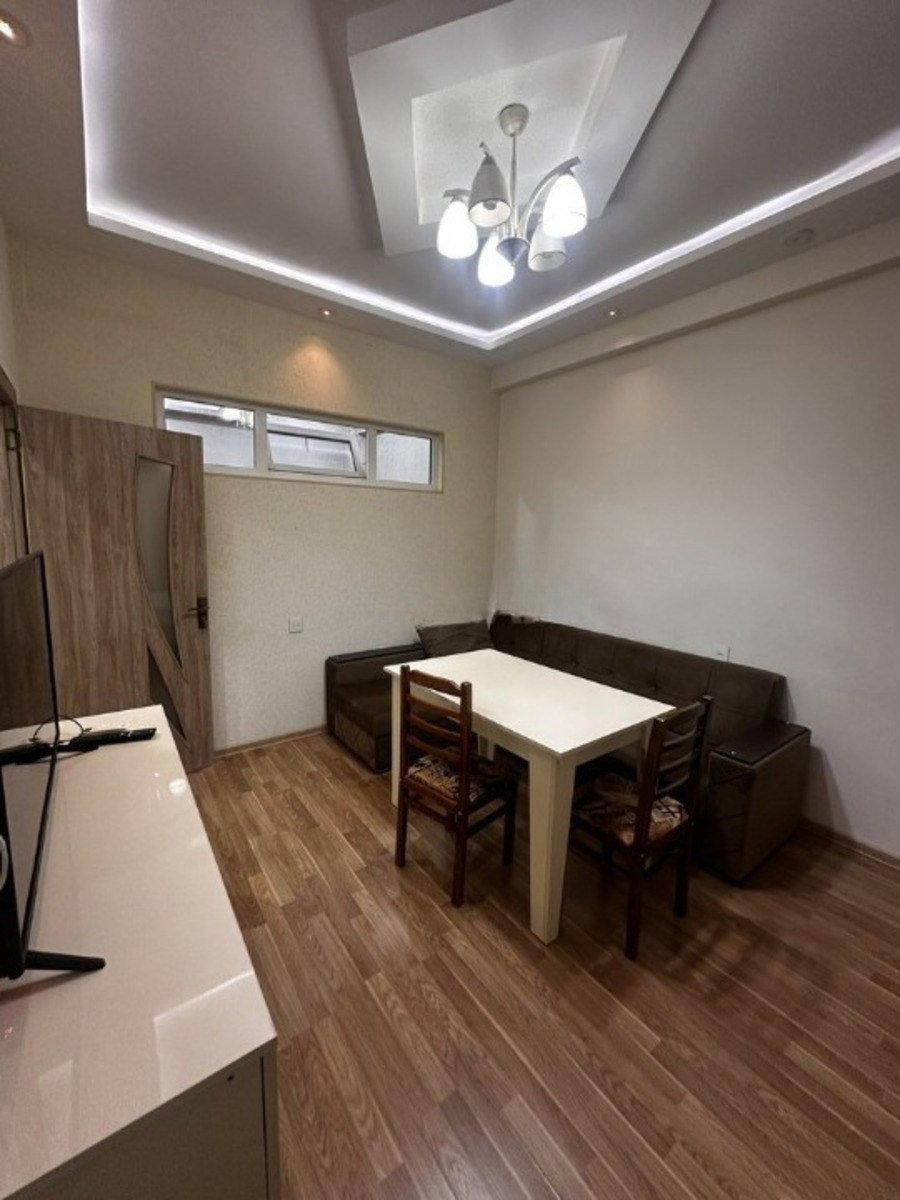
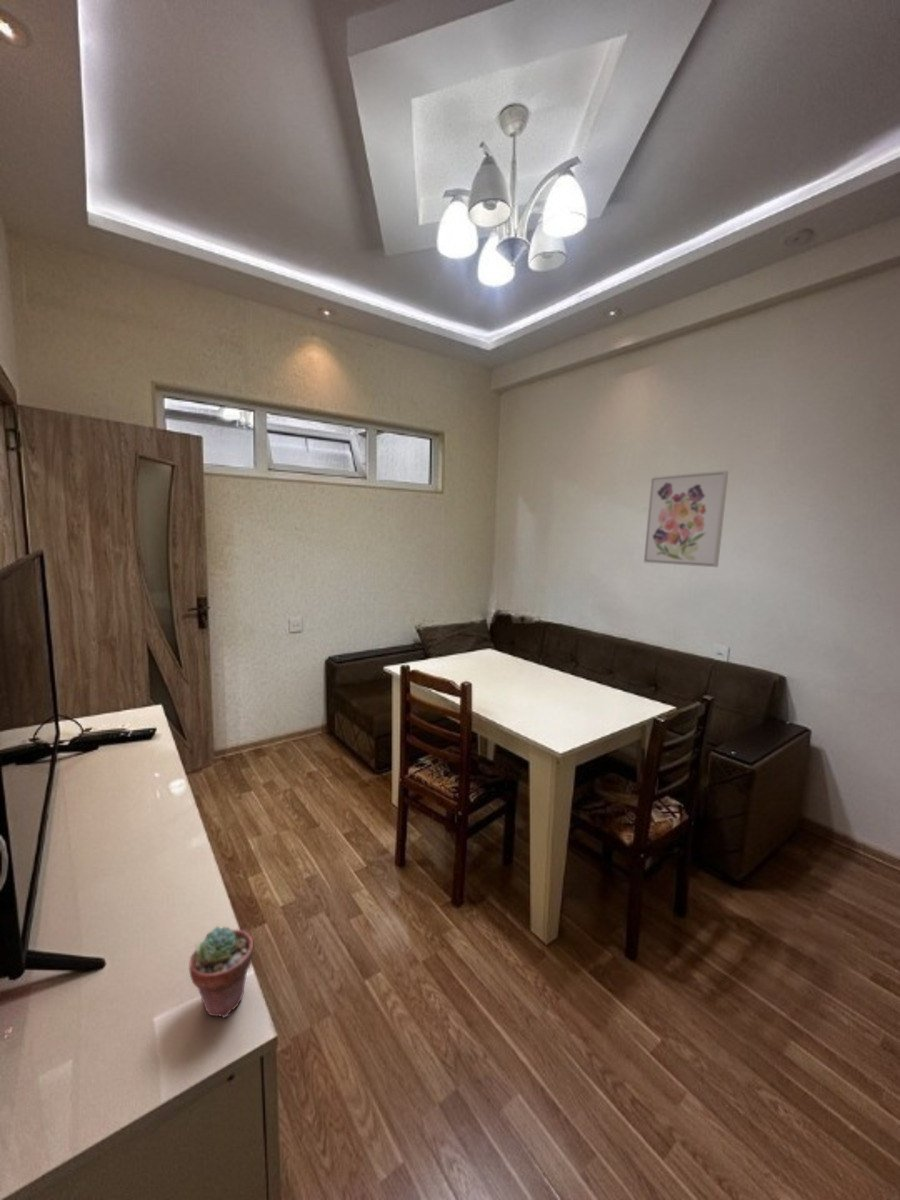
+ wall art [643,470,730,568]
+ potted succulent [188,925,254,1020]
